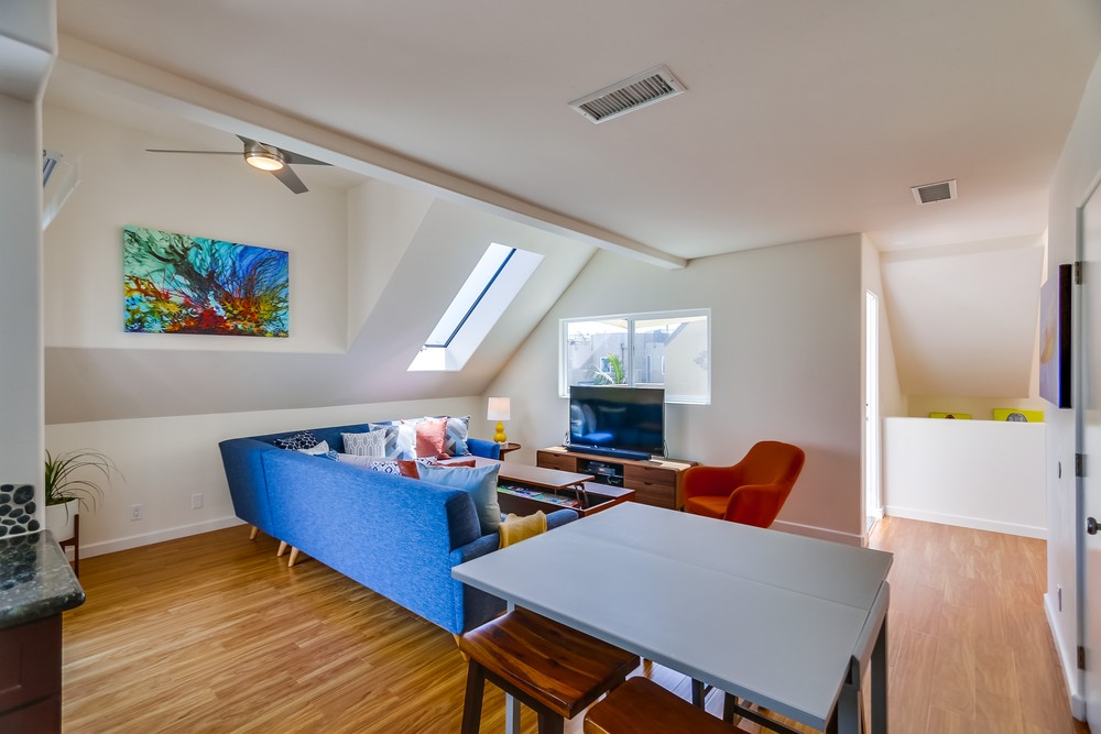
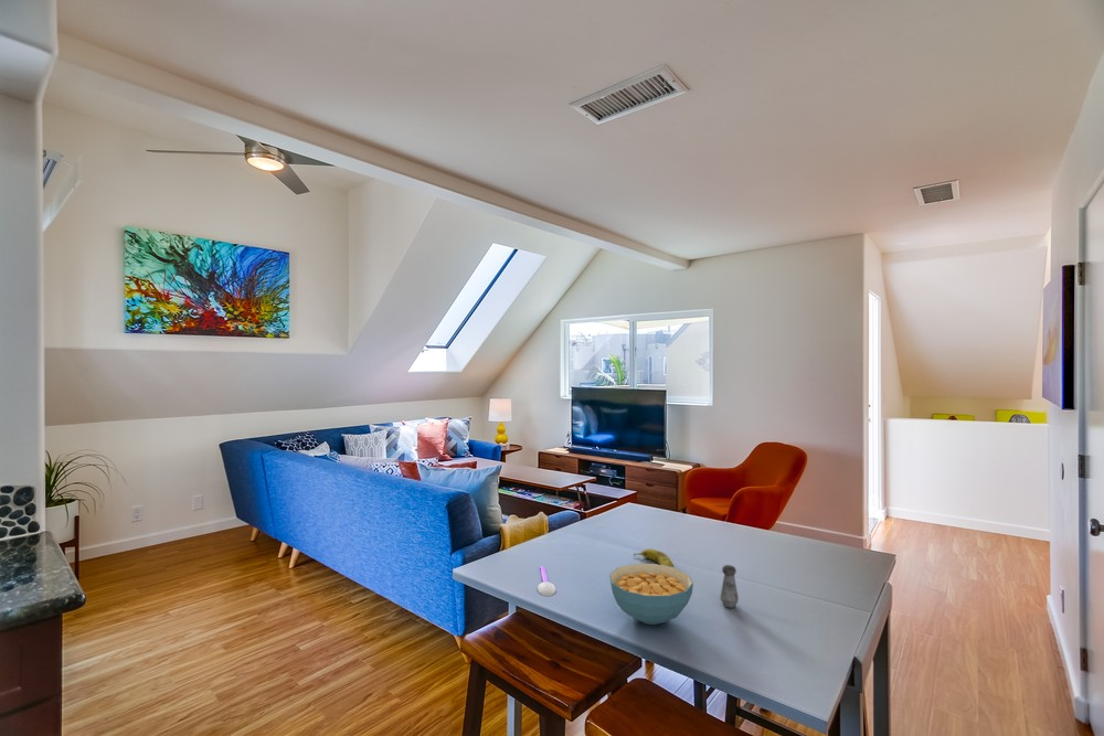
+ spoon [537,565,558,597]
+ salt shaker [719,564,740,609]
+ fruit [633,548,675,567]
+ cereal bowl [608,563,694,626]
